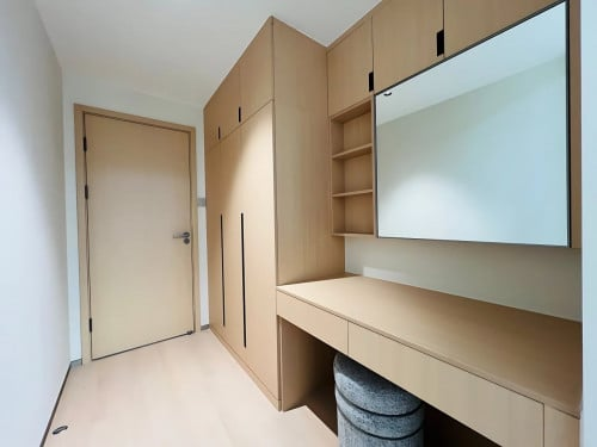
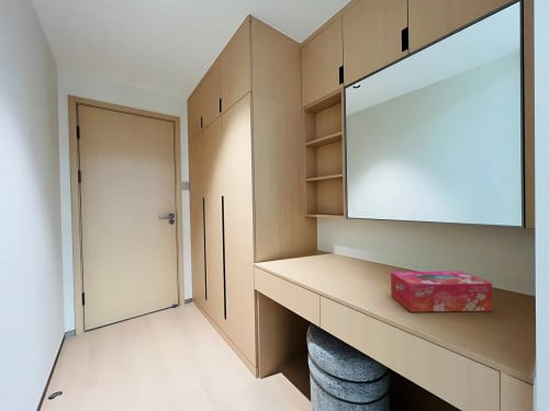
+ tissue box [390,270,493,312]
